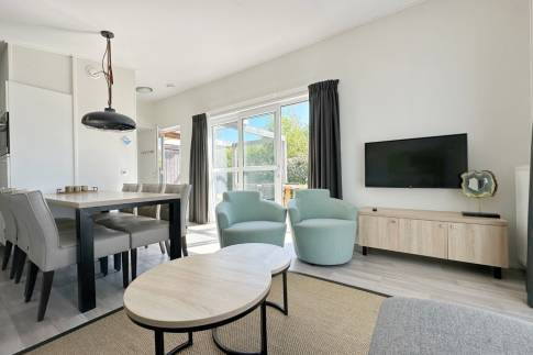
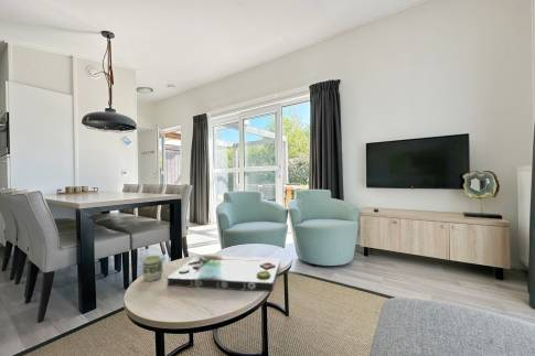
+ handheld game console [167,255,281,293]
+ cup [141,255,164,282]
